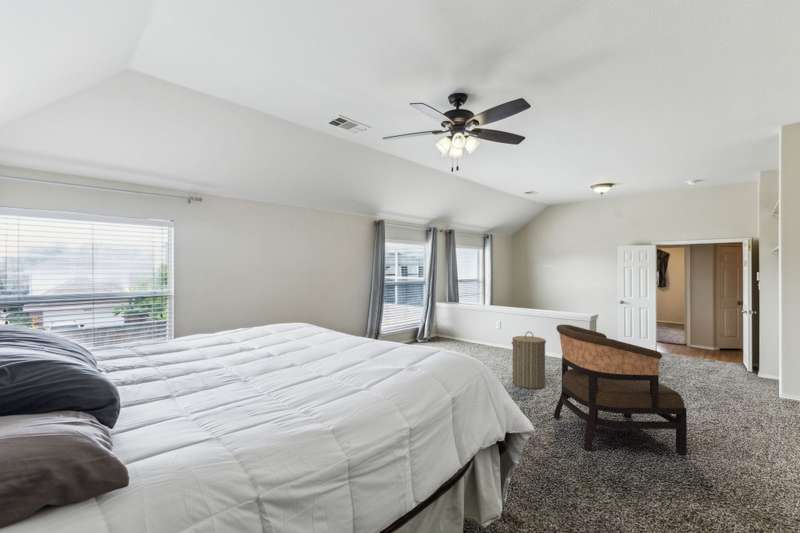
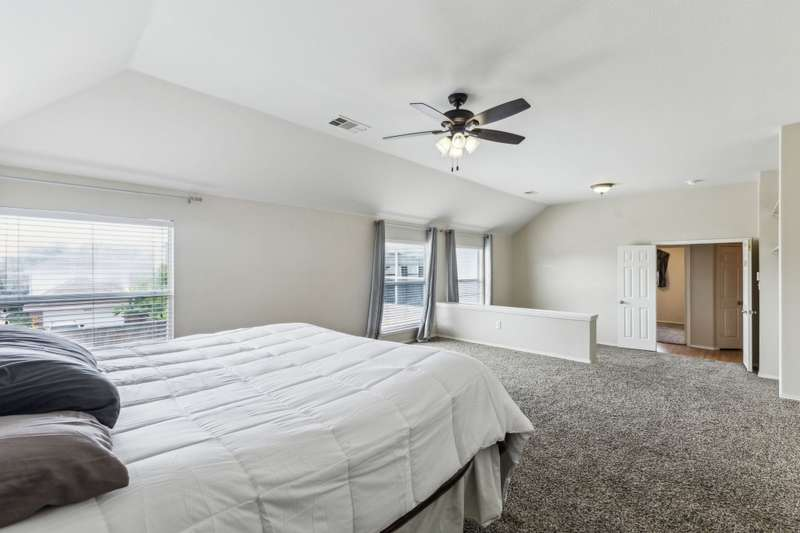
- laundry hamper [511,331,547,390]
- armchair [553,324,688,455]
